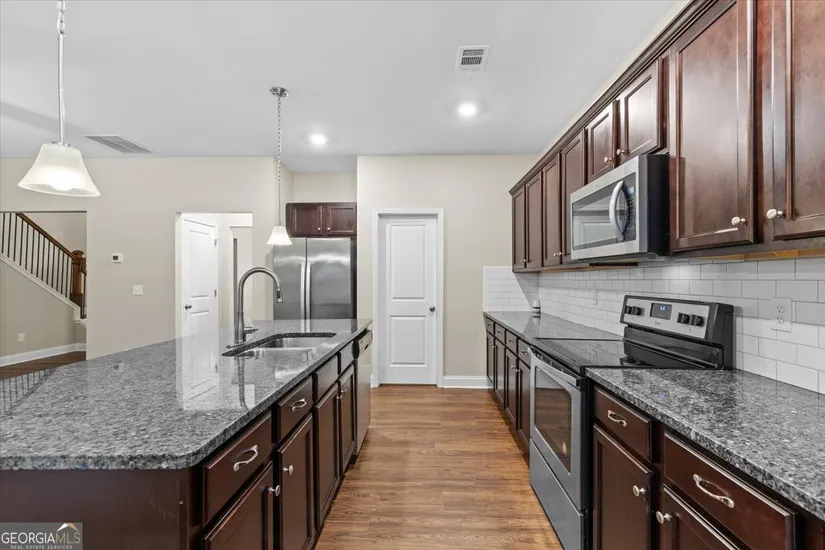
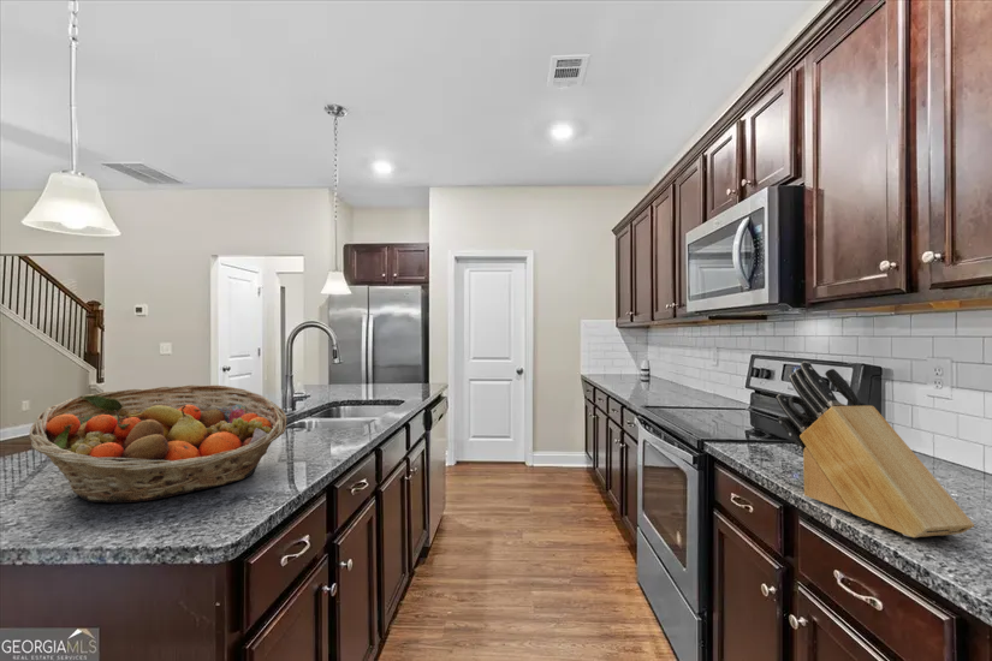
+ knife block [776,361,975,538]
+ fruit basket [29,383,287,504]
